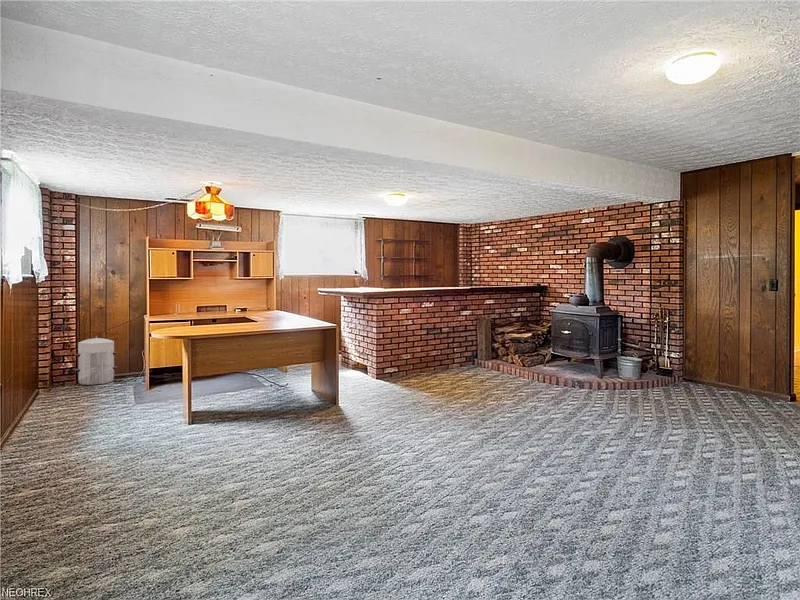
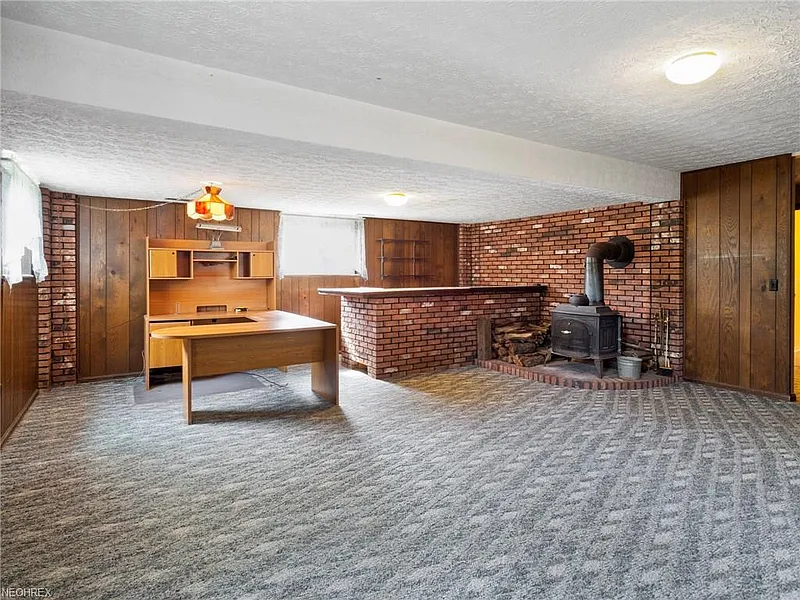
- waste bin [74,335,118,386]
